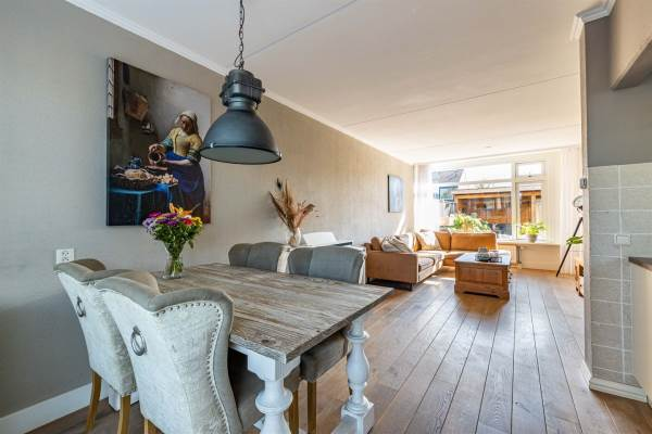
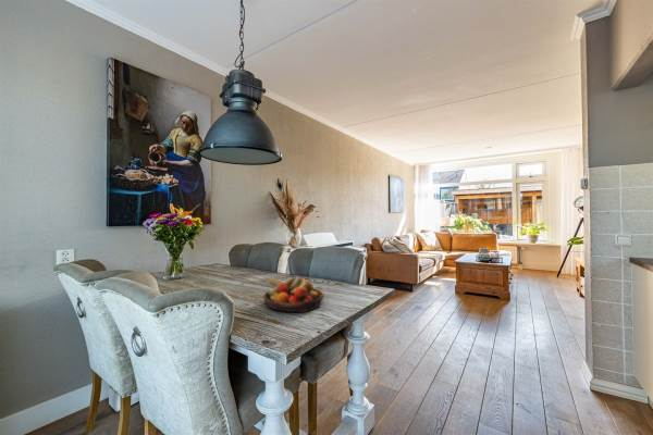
+ fruit bowl [262,275,325,313]
